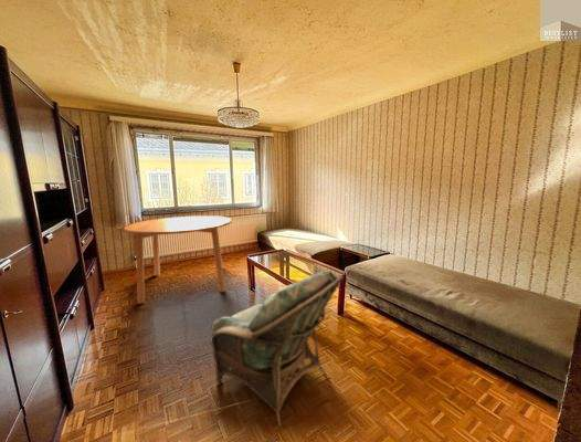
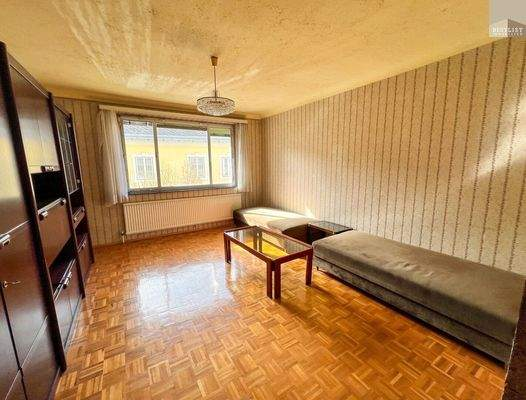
- armchair [210,270,345,428]
- dining table [123,214,233,305]
